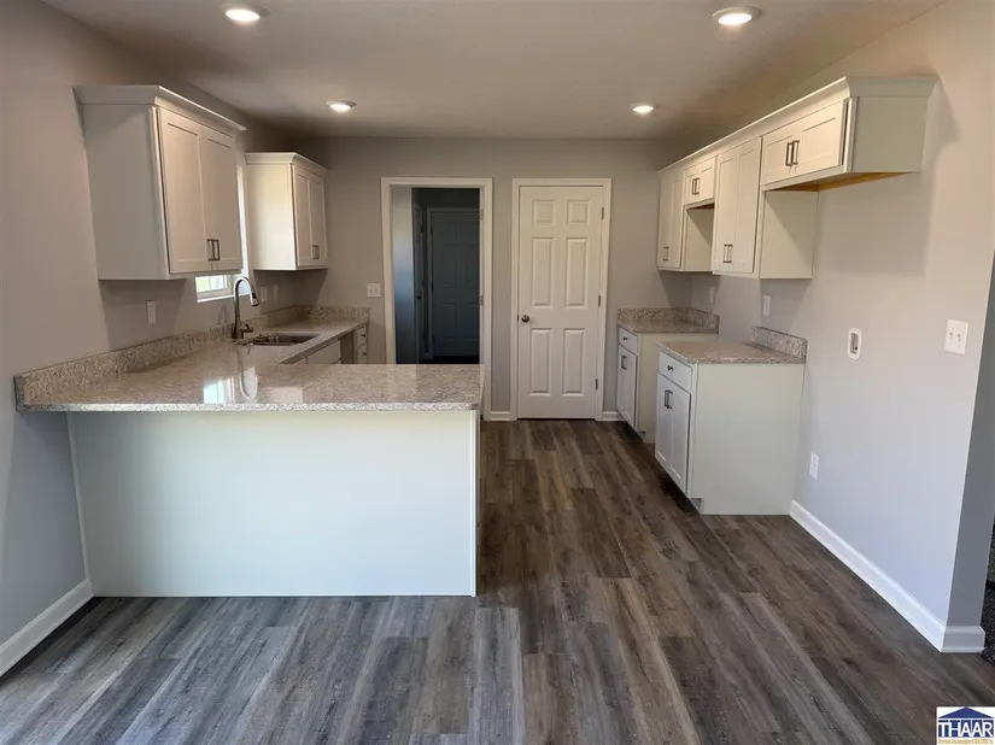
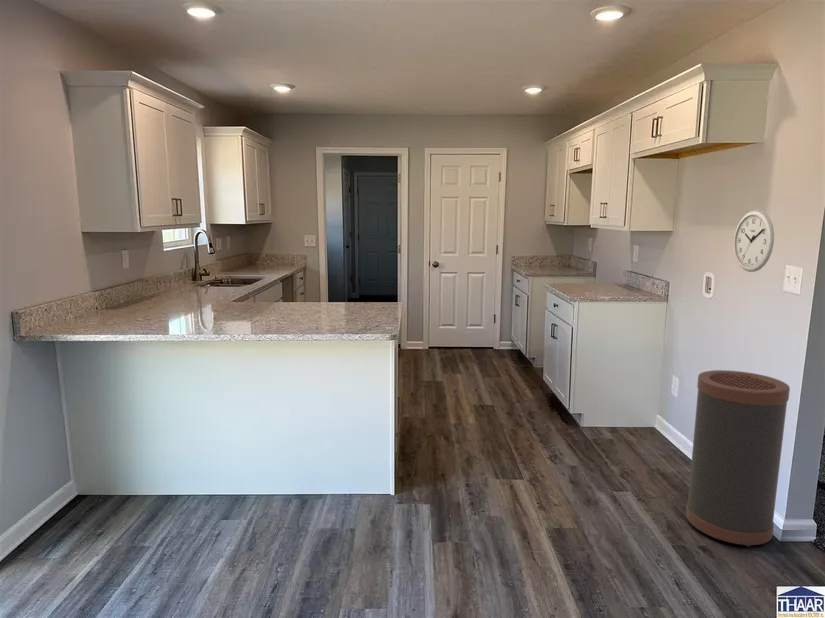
+ trash can [685,369,791,548]
+ wall clock [733,209,775,273]
